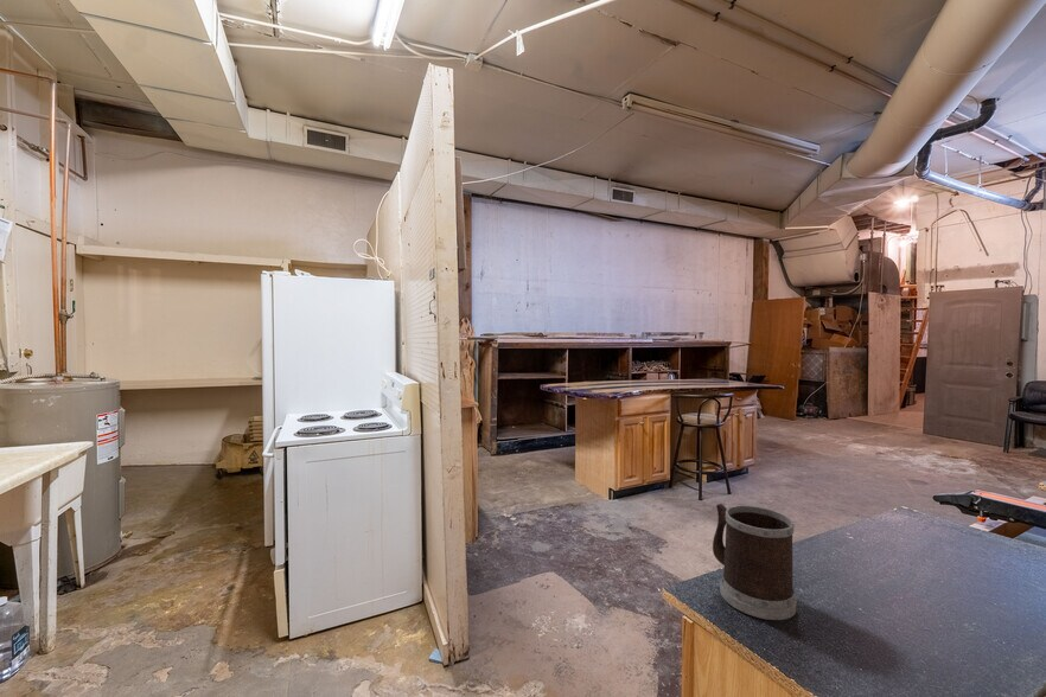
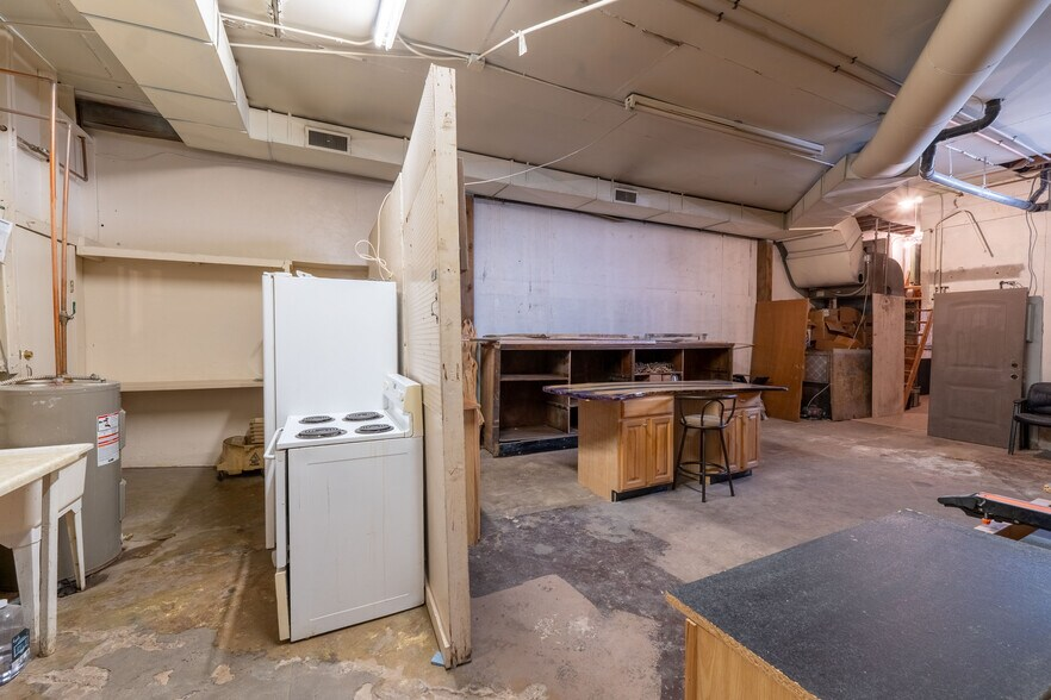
- mug [712,503,797,621]
